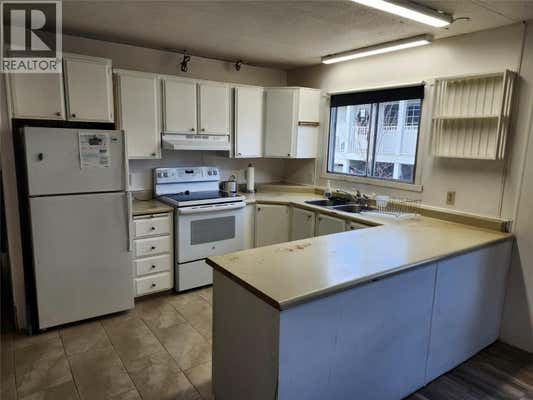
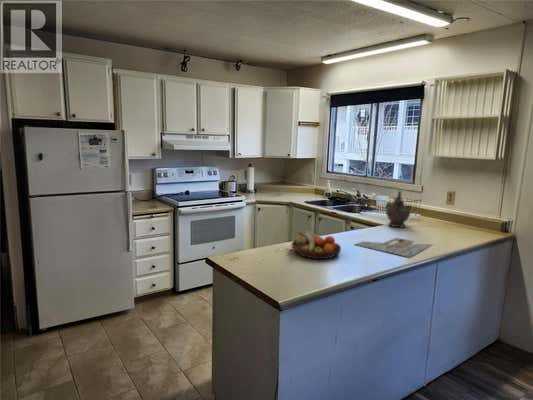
+ cutting board [353,237,435,258]
+ ceremonial vessel [385,190,412,229]
+ fruit bowl [291,230,342,260]
